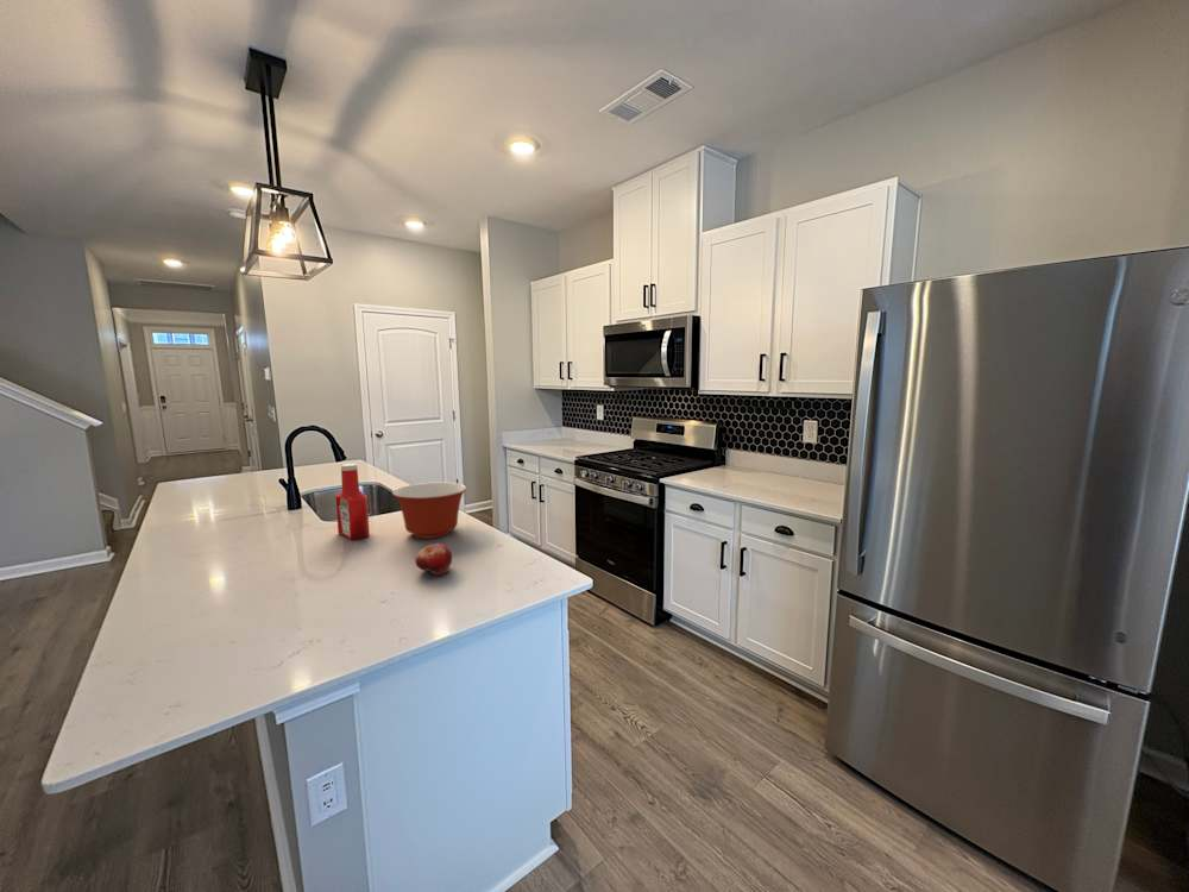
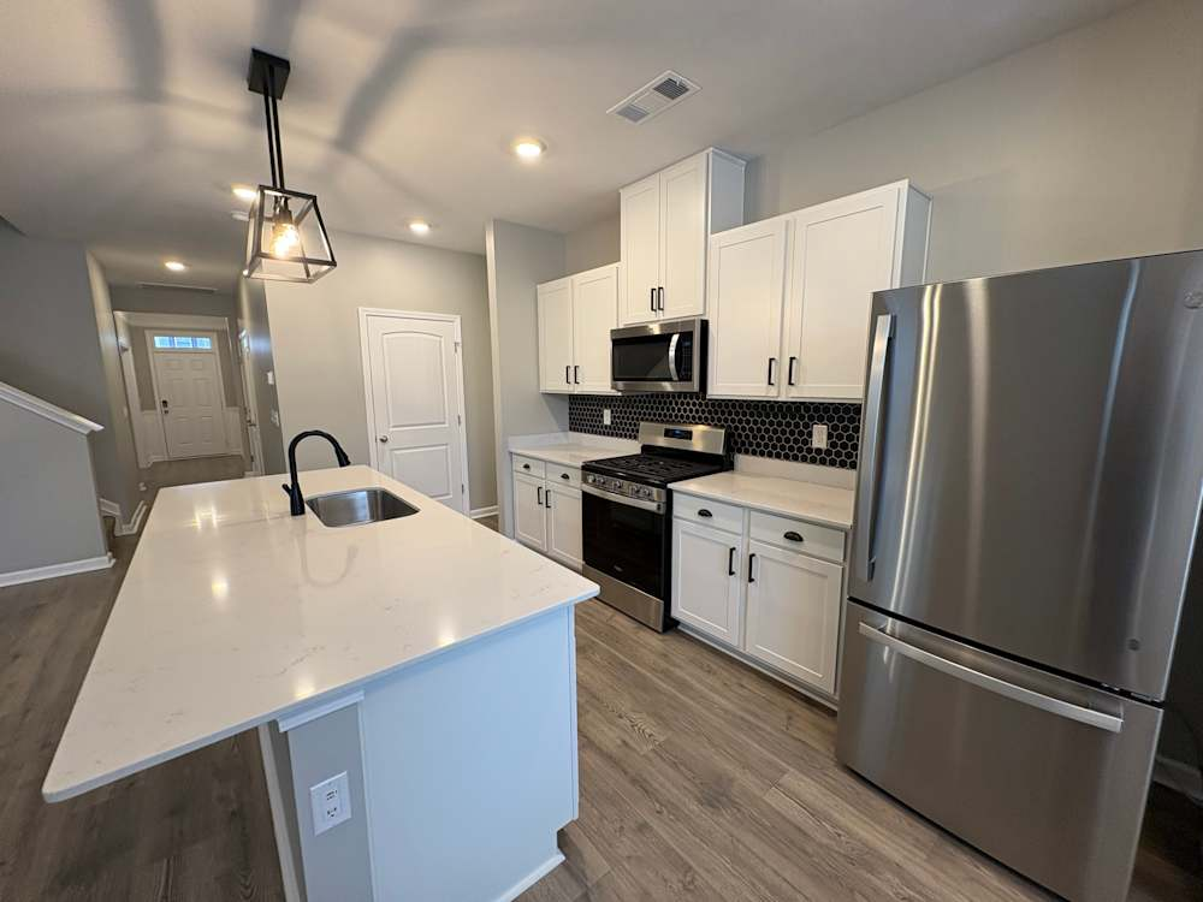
- fruit [414,542,453,577]
- mixing bowl [391,482,467,540]
- soap bottle [334,463,371,541]
